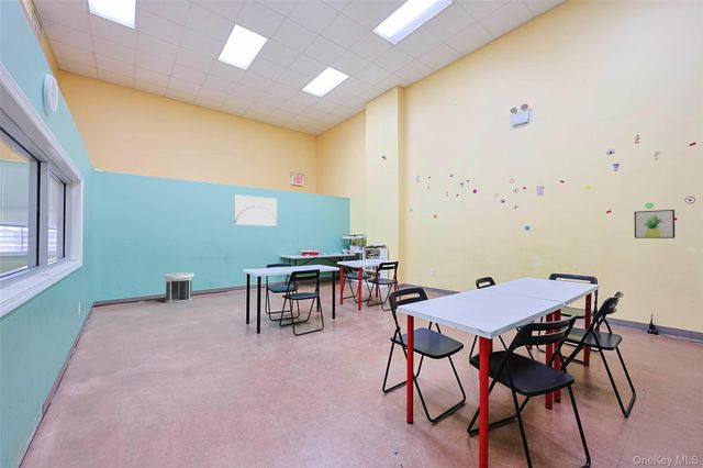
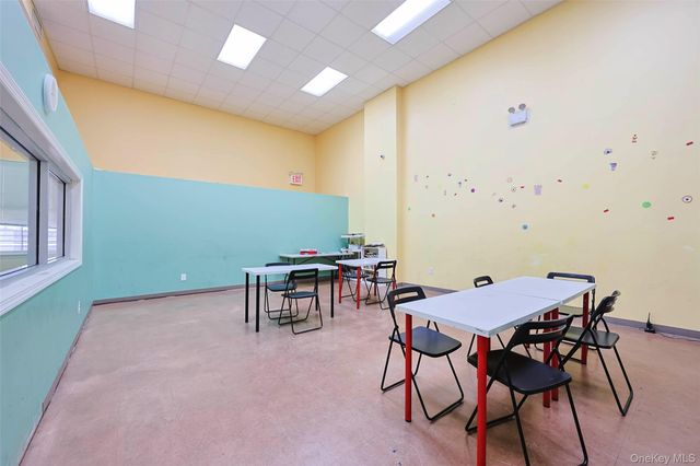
- wall art [633,209,676,239]
- wall art [233,193,278,227]
- revolving door [163,271,194,303]
